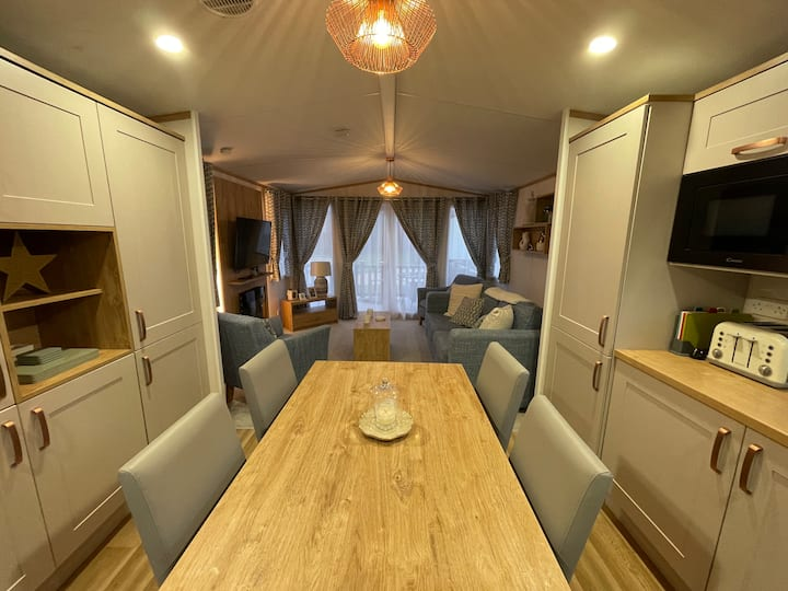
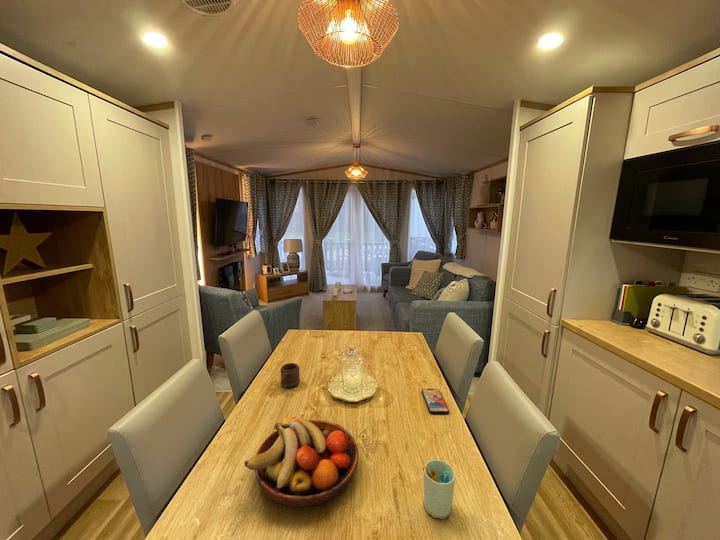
+ mug [279,362,301,389]
+ fruit bowl [244,416,359,508]
+ cup [422,459,456,520]
+ smartphone [421,388,450,414]
